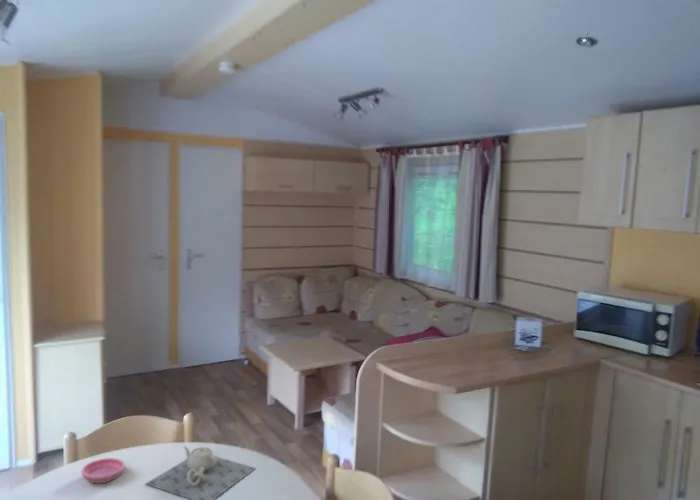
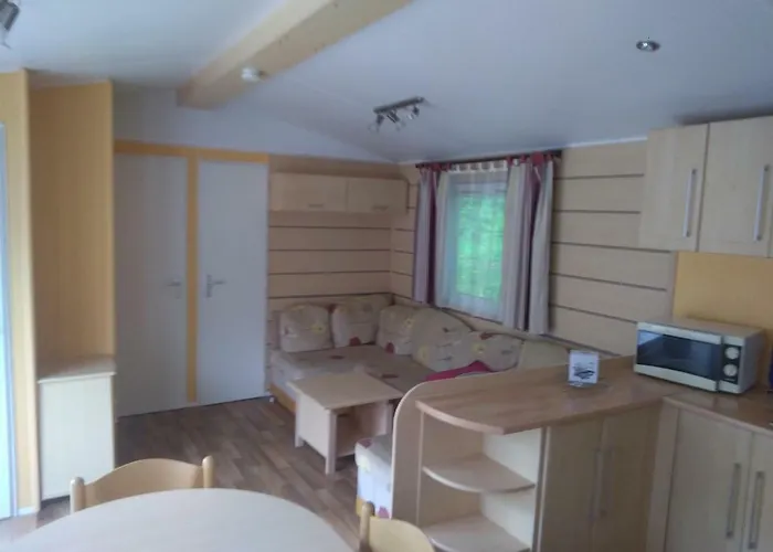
- saucer [81,457,126,484]
- teapot [144,446,257,500]
